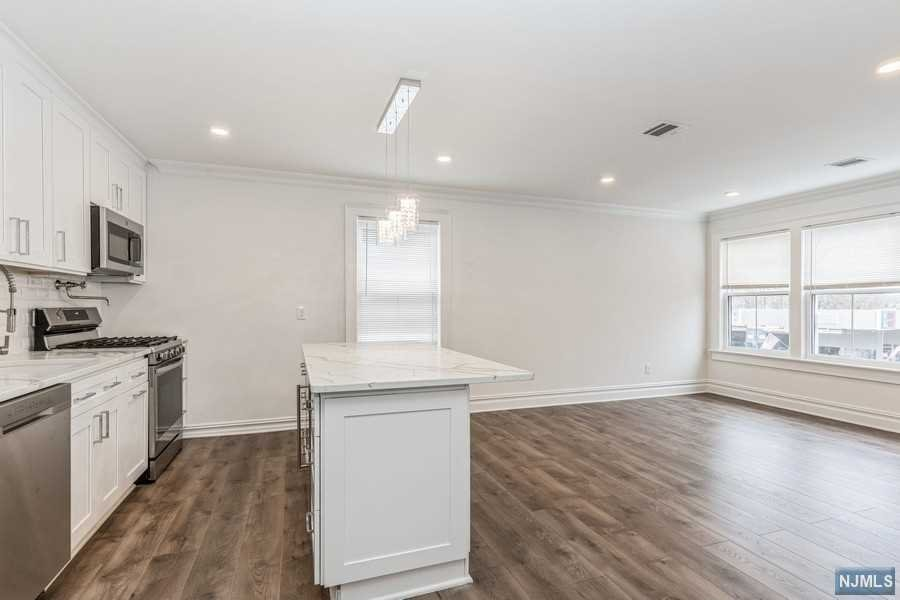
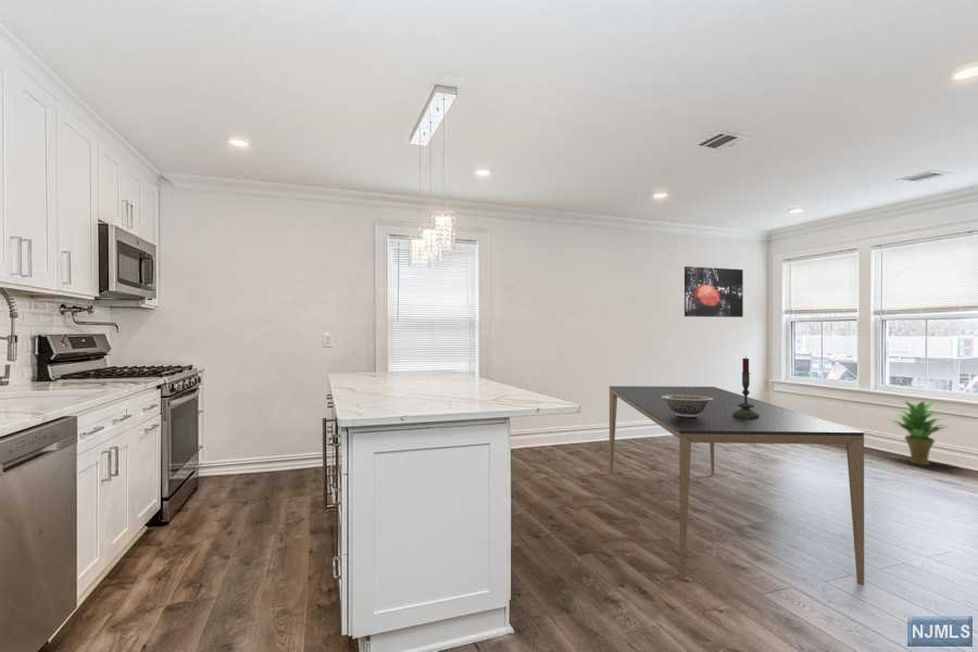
+ candle [732,355,760,418]
+ dining table [609,385,865,586]
+ potted plant [889,398,952,466]
+ wall art [684,265,744,318]
+ decorative bowl [662,396,713,417]
